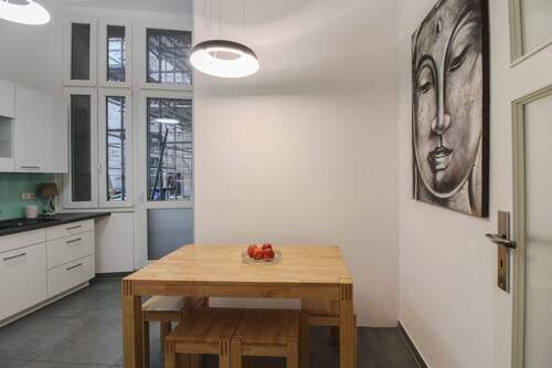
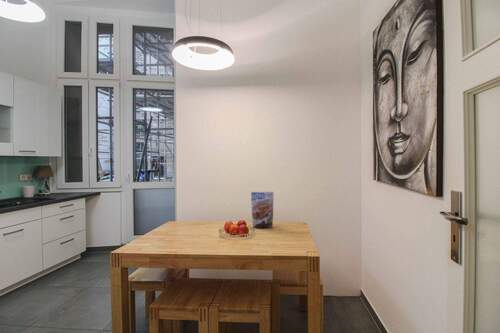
+ granola pouch [250,191,274,229]
